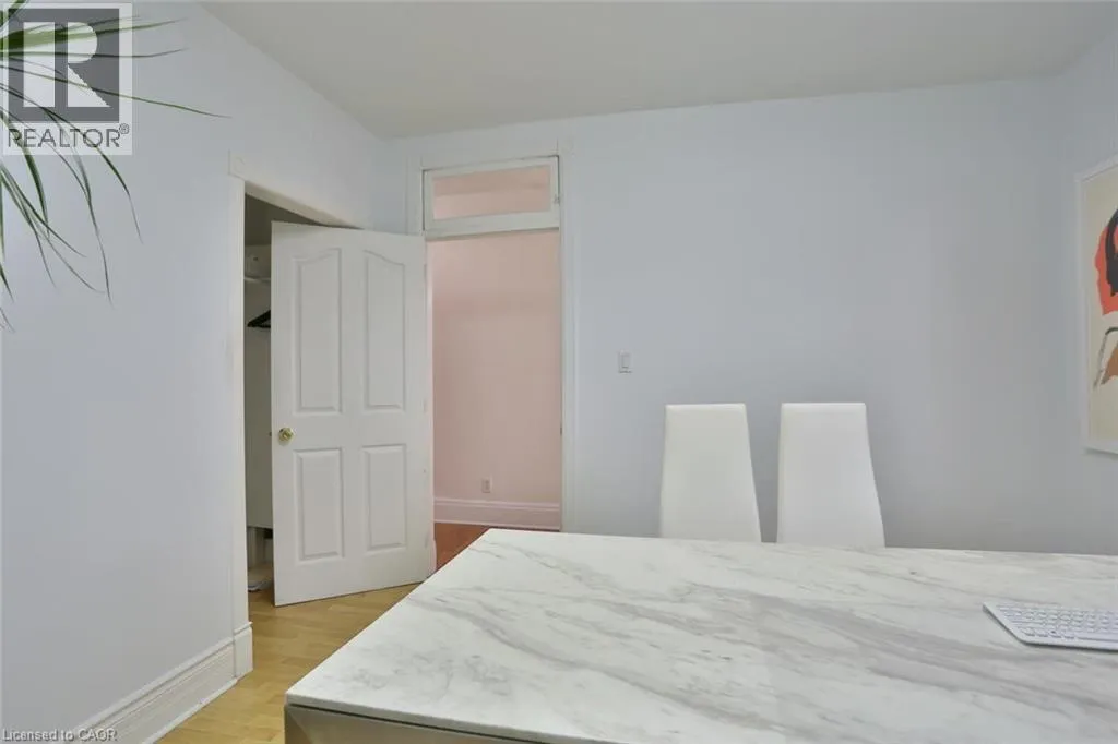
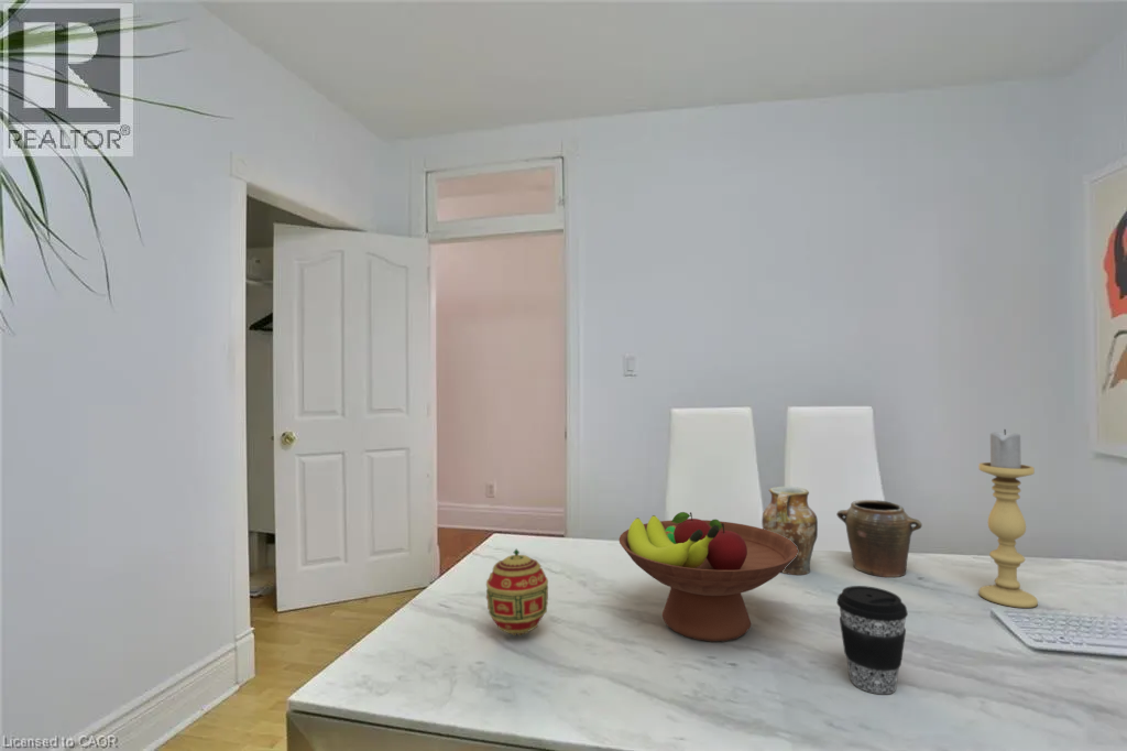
+ jar set [761,486,923,578]
+ candle holder [977,428,1039,609]
+ decorative egg [485,548,549,636]
+ fruit bowl [619,511,798,642]
+ coffee cup [835,585,909,695]
